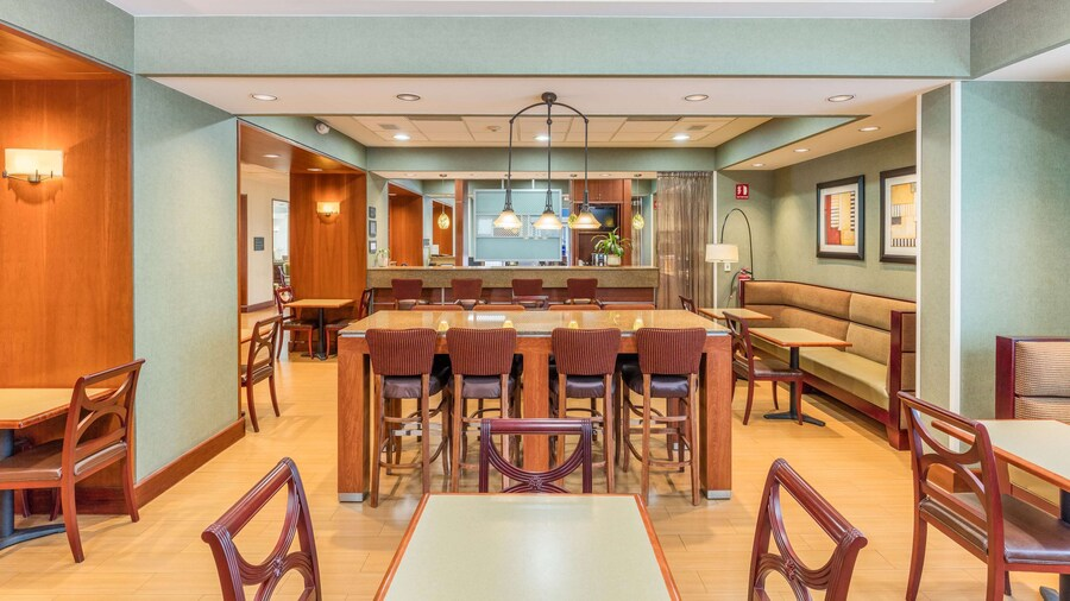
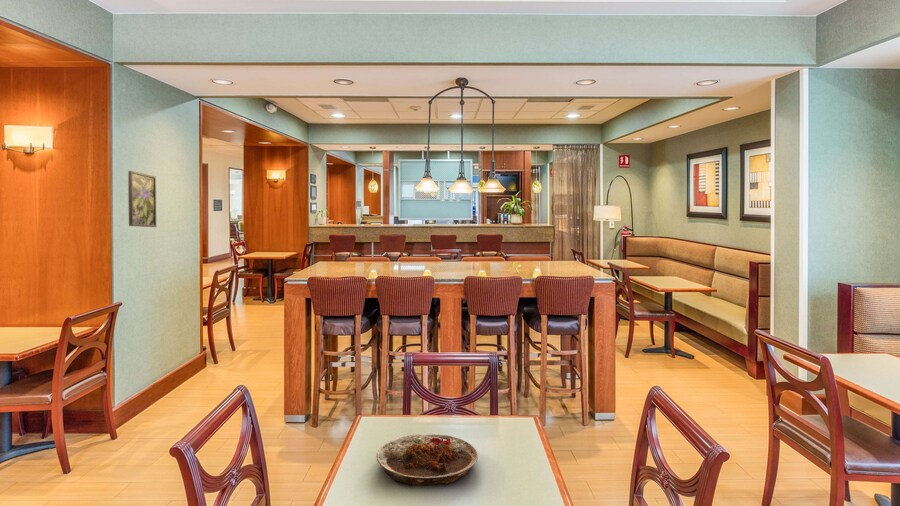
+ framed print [127,170,157,228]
+ plate [375,433,479,487]
